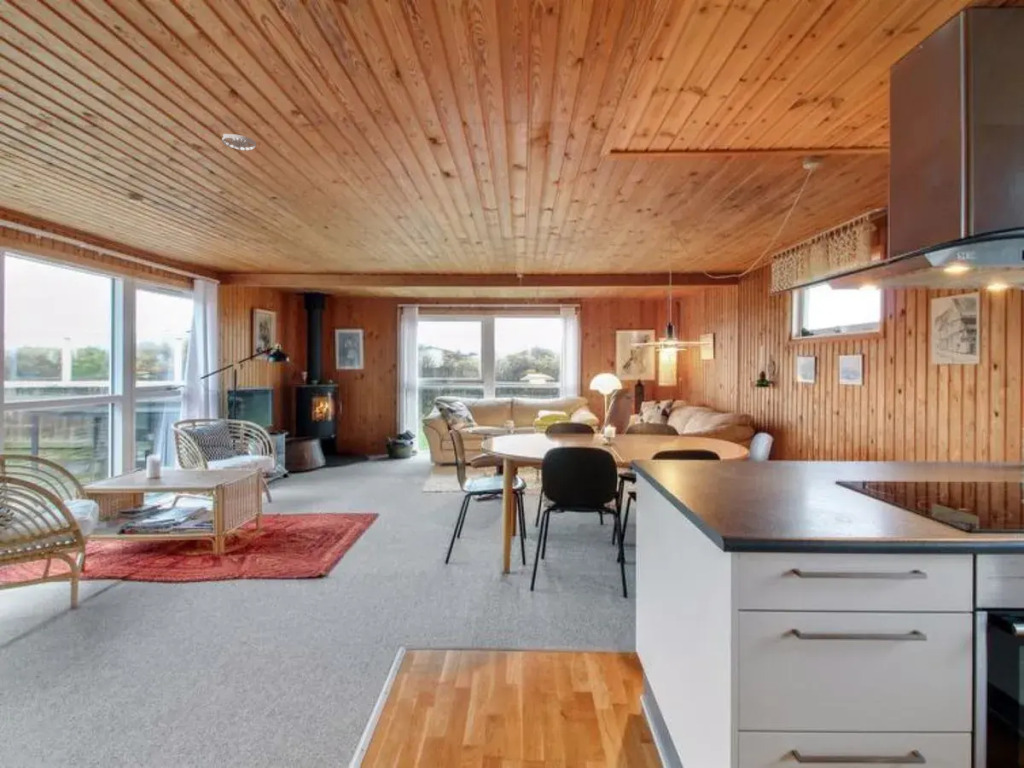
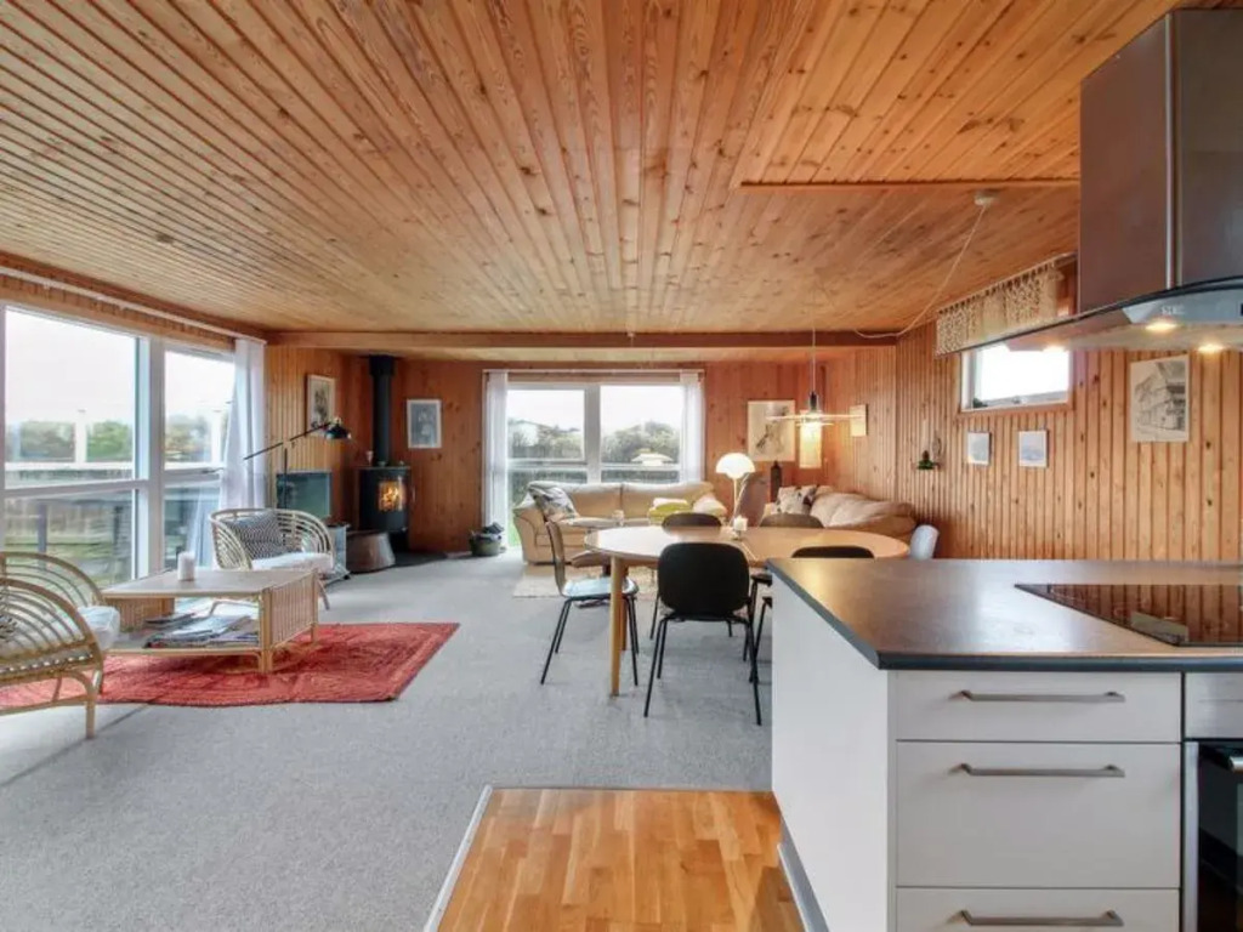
- smoke detector [221,133,258,151]
